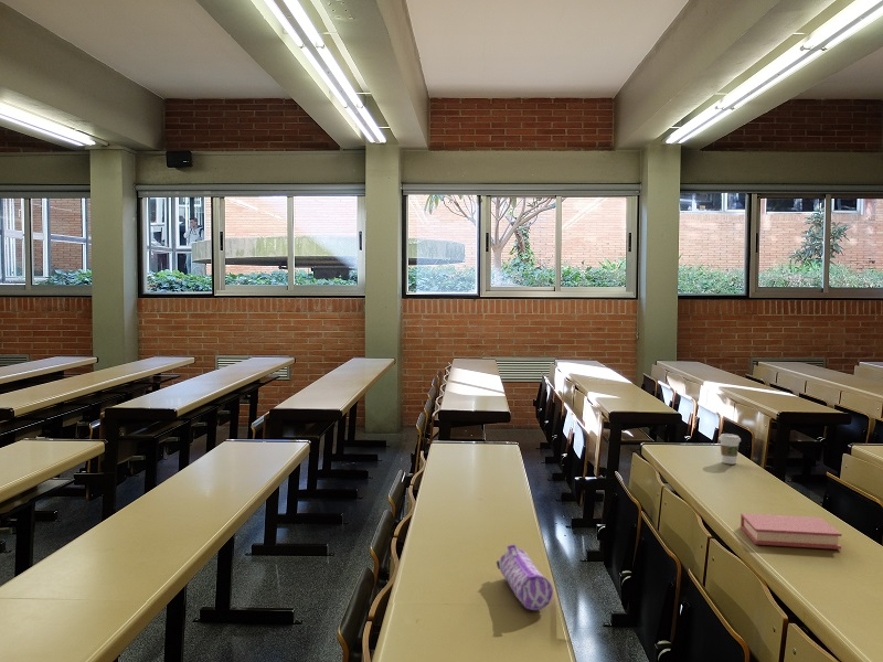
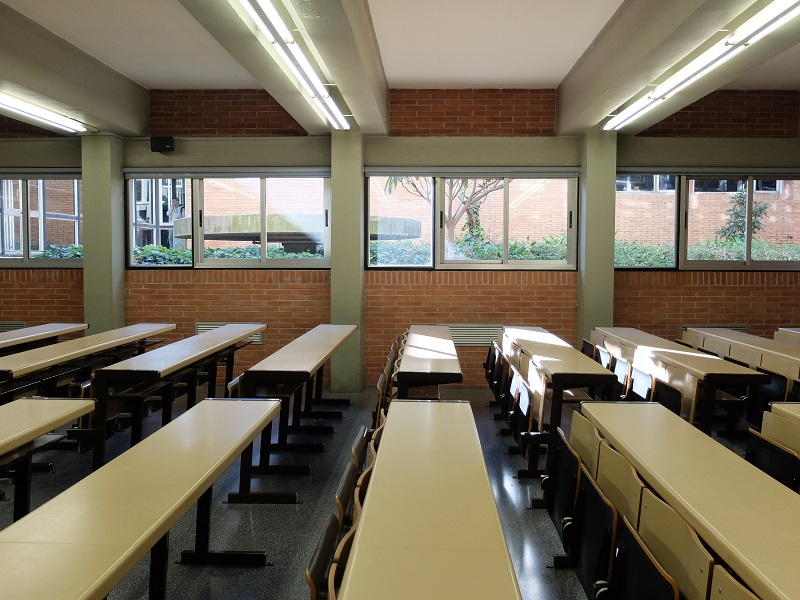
- coffee cup [717,433,742,466]
- pencil case [496,544,554,611]
- book [740,512,843,551]
